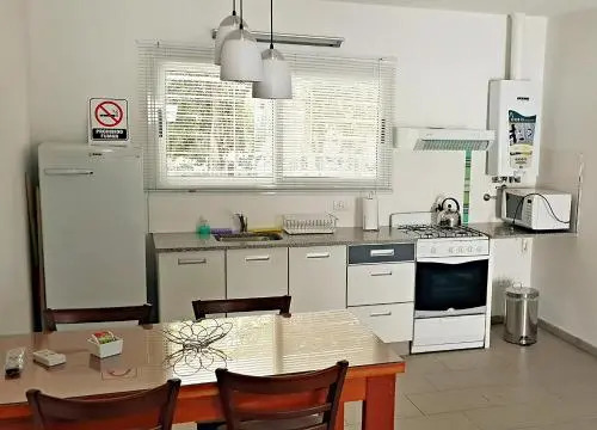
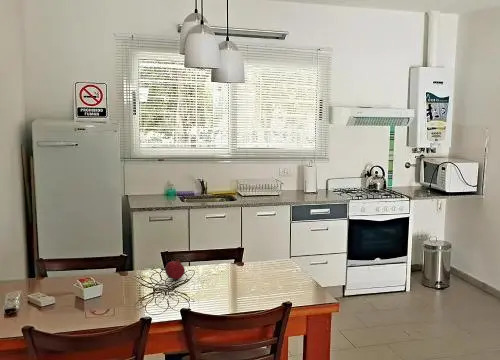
+ fruit [164,258,186,280]
